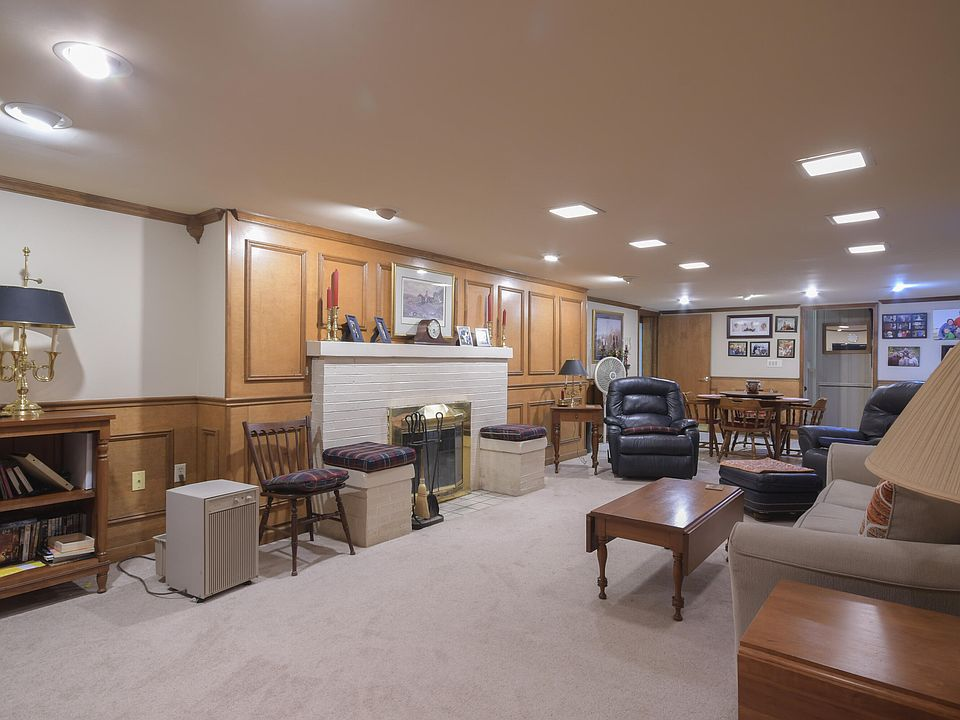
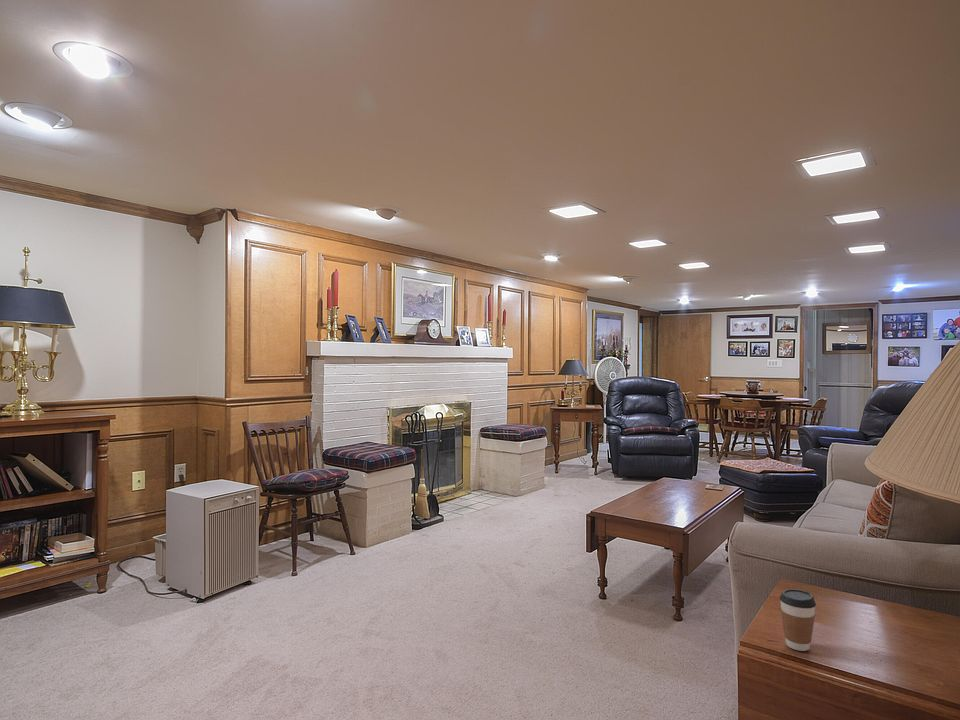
+ coffee cup [778,588,817,652]
